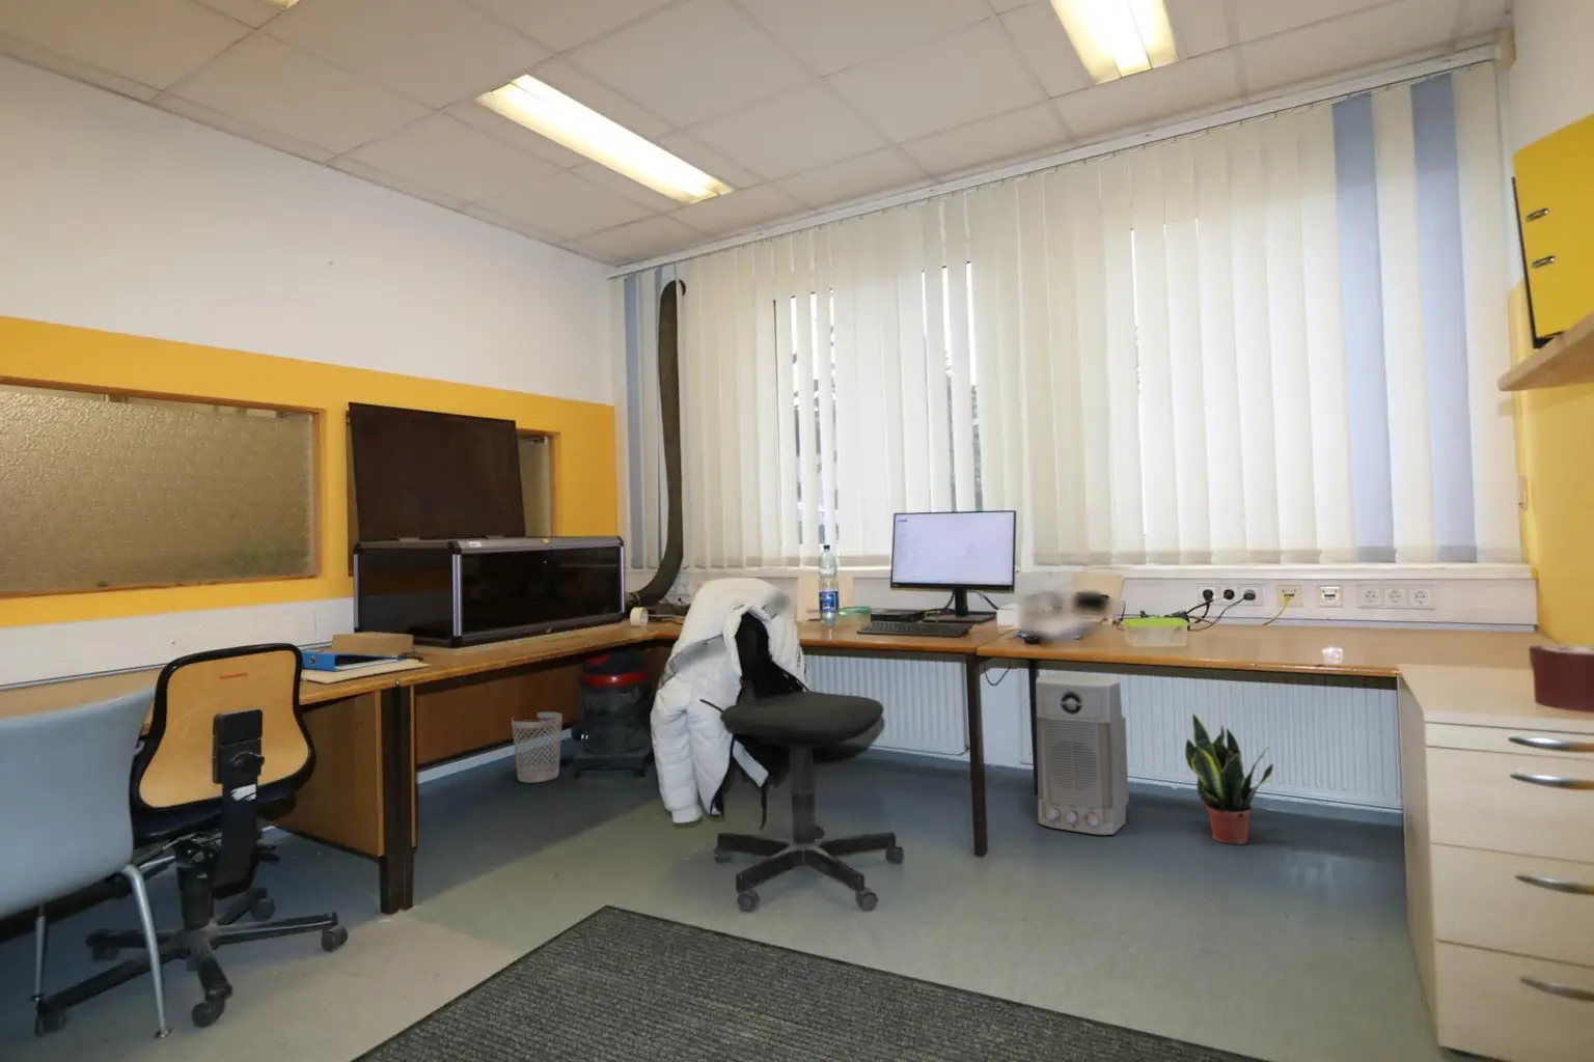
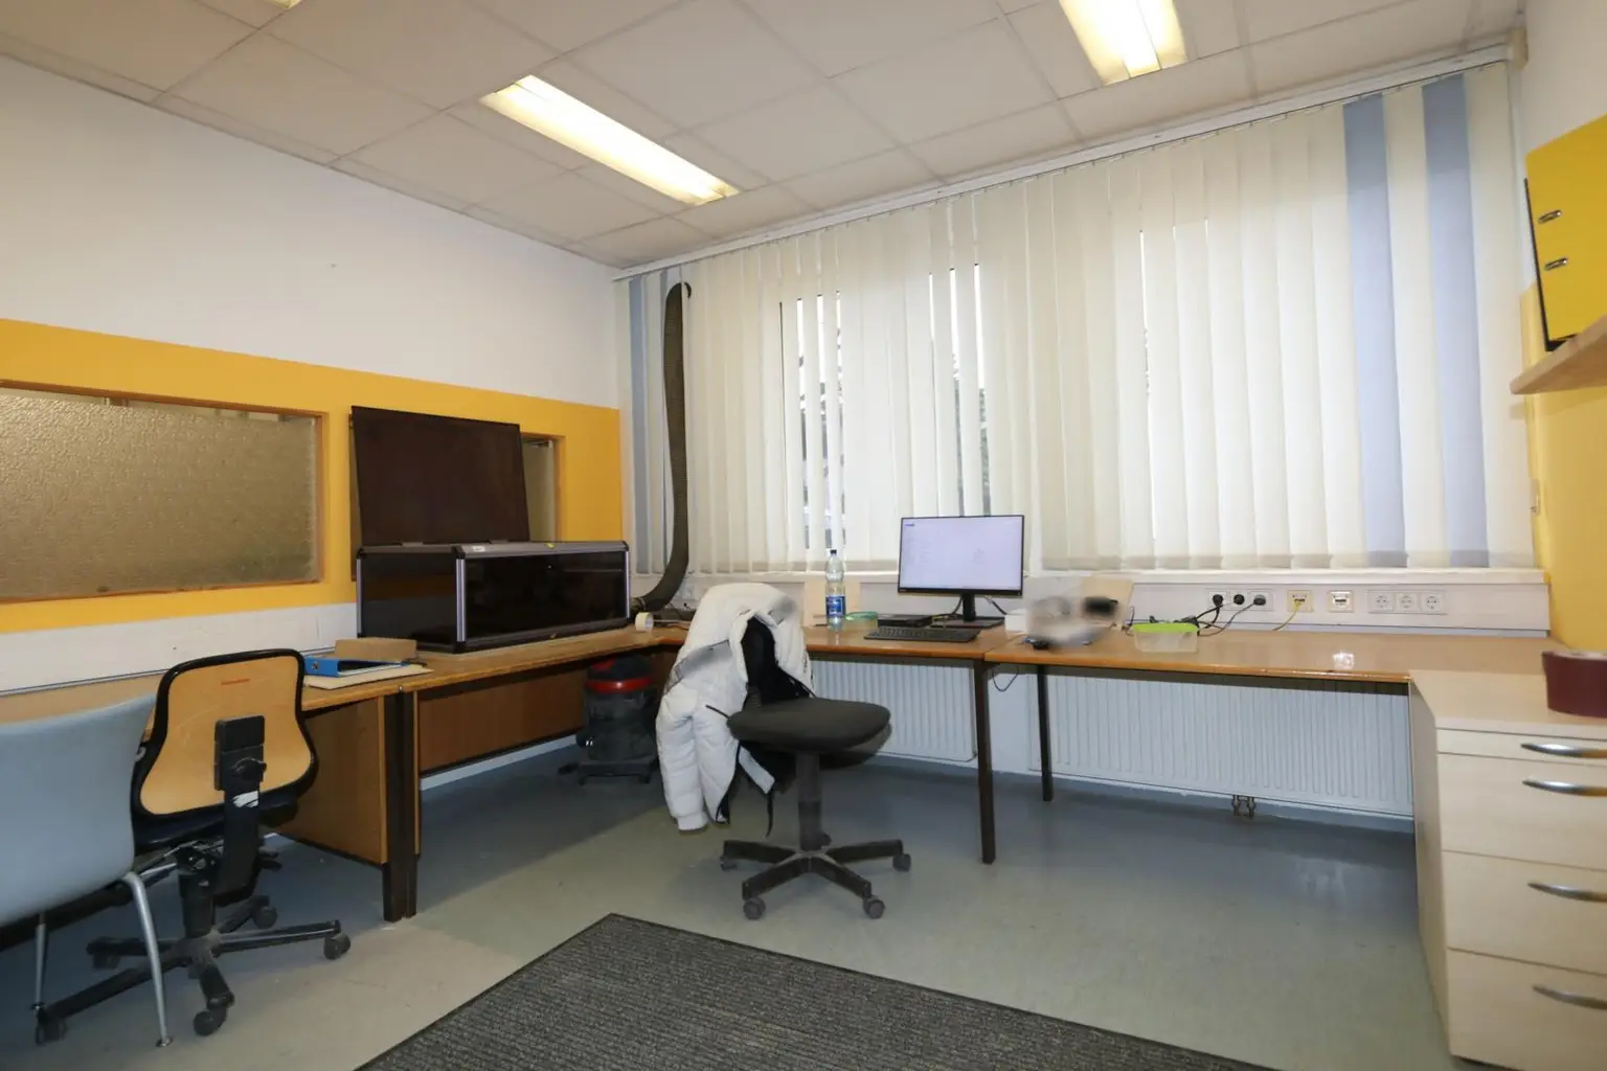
- air purifier [1034,672,1130,836]
- wastebasket [510,711,563,785]
- potted plant [1184,712,1275,845]
